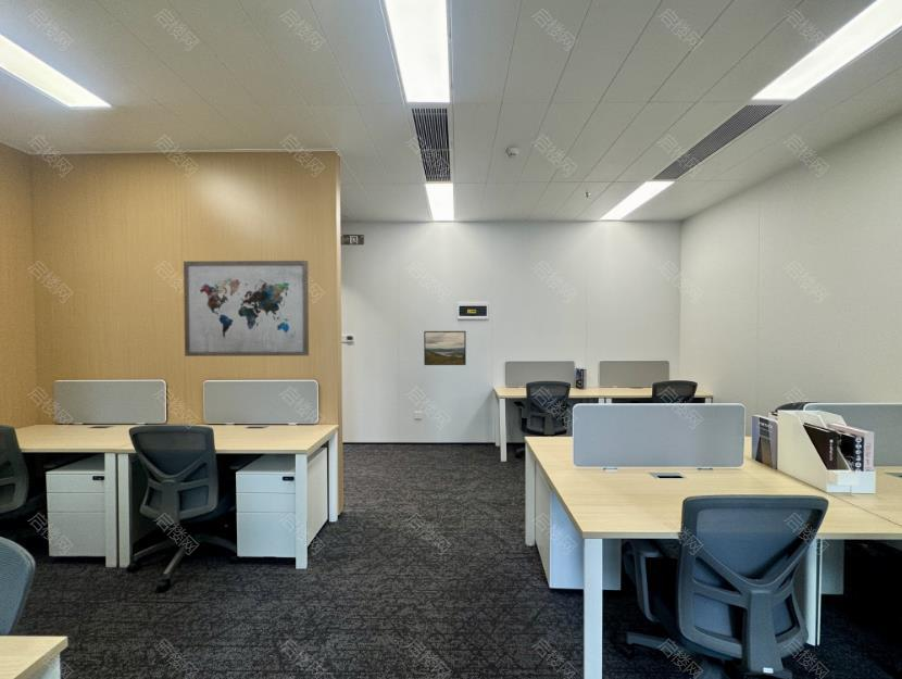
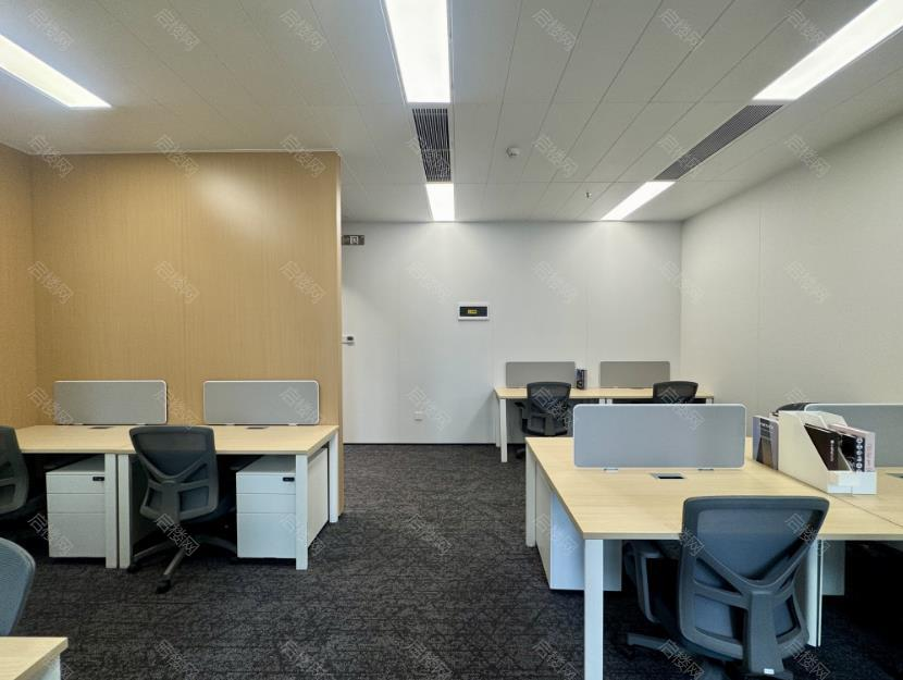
- wall art [183,260,310,357]
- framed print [423,330,467,366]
